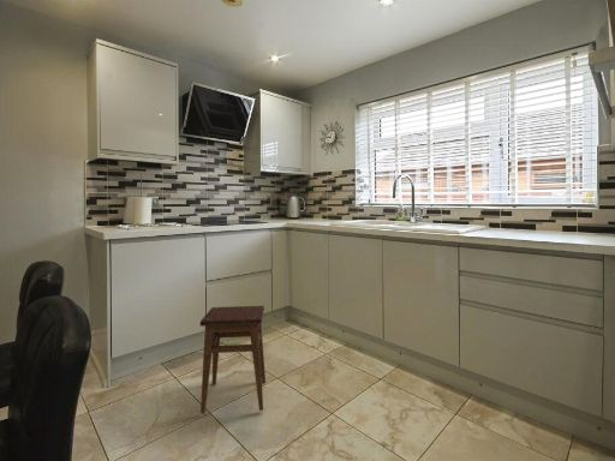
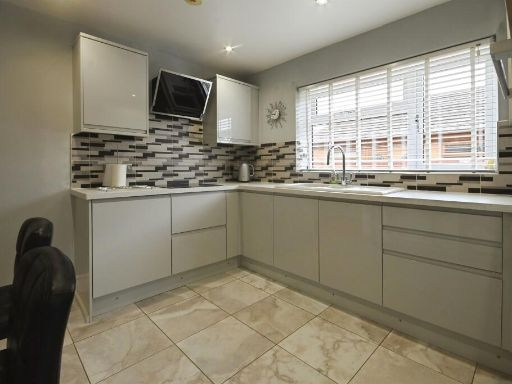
- stool [199,305,267,415]
